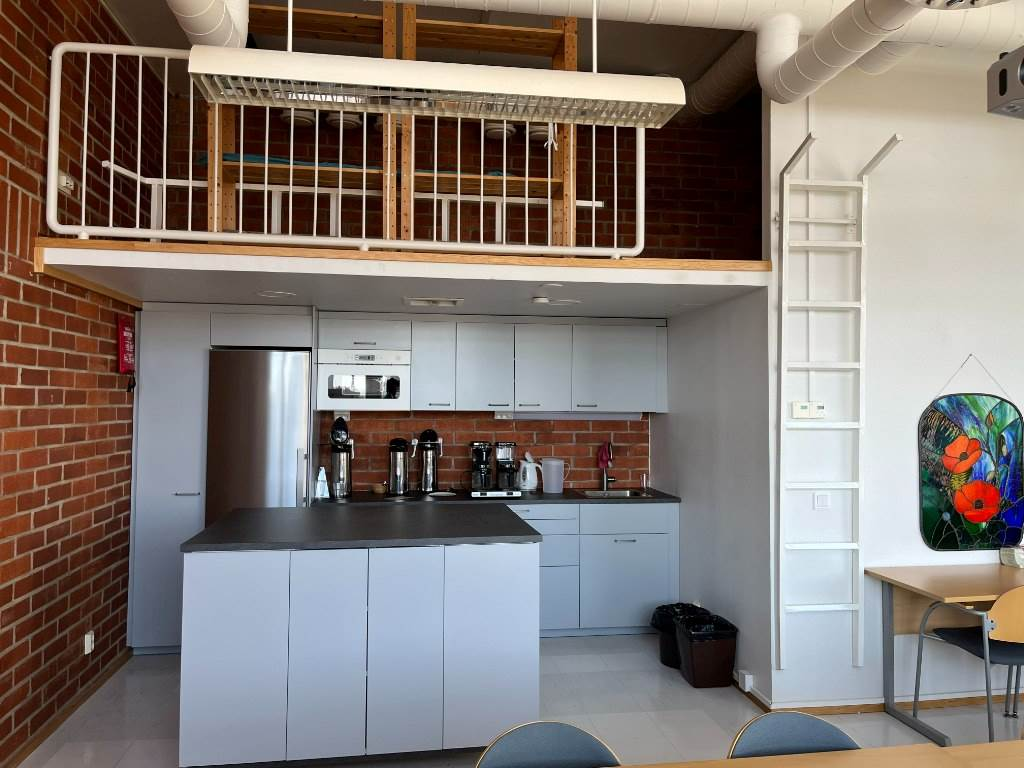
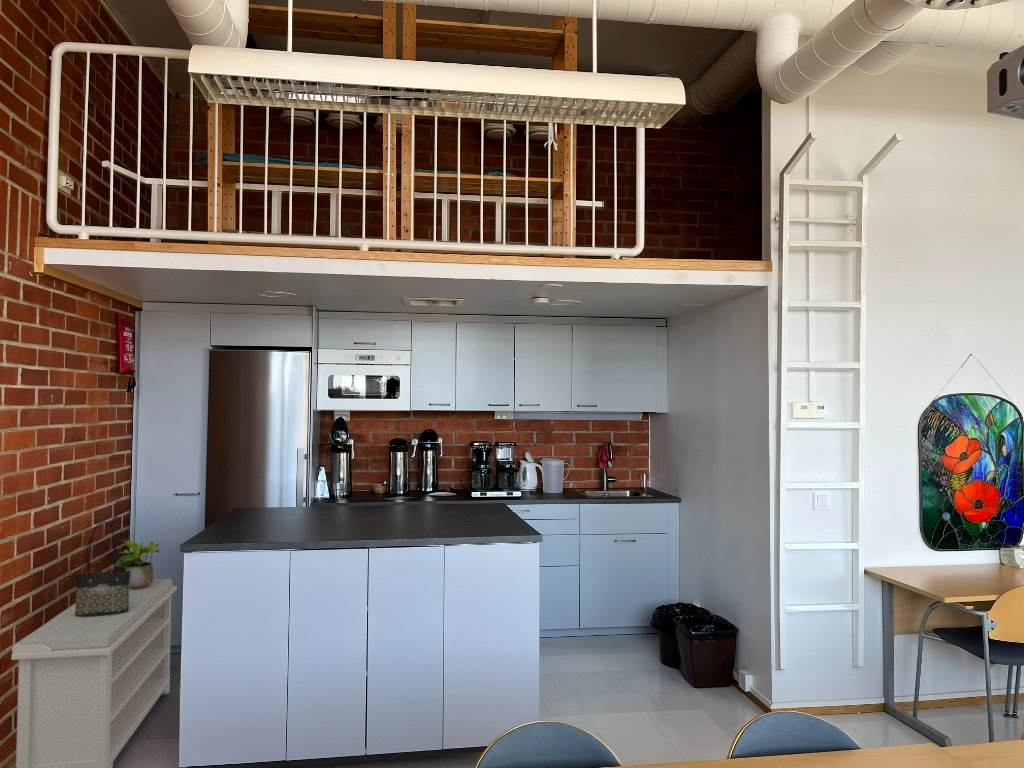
+ bench [10,578,178,768]
+ tote bag [73,520,131,617]
+ potted plant [112,538,161,589]
